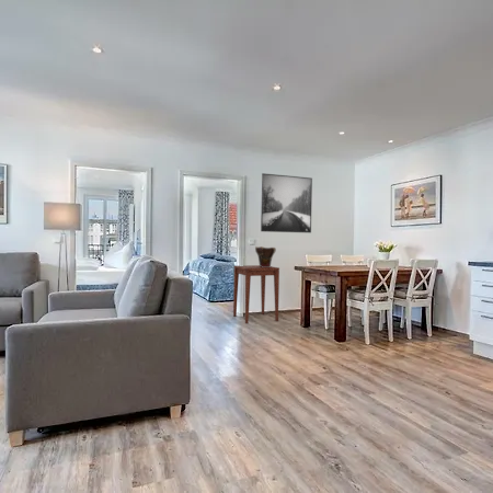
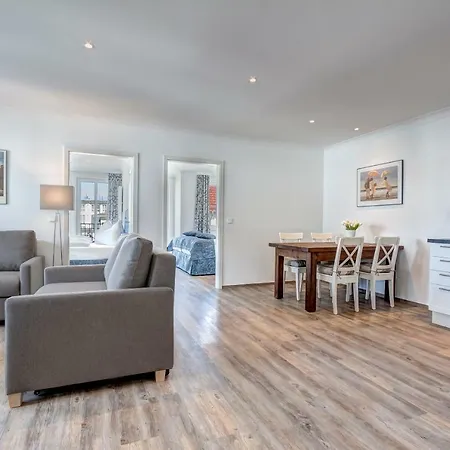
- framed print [260,172,313,233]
- side table [232,264,280,324]
- decorative urn [254,245,277,267]
